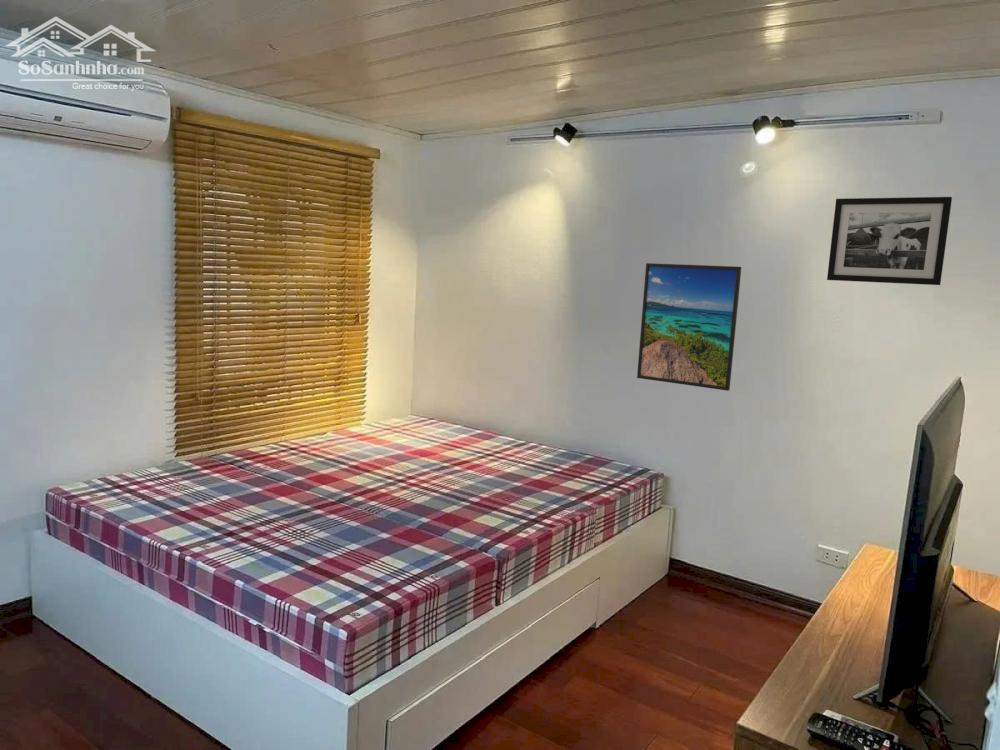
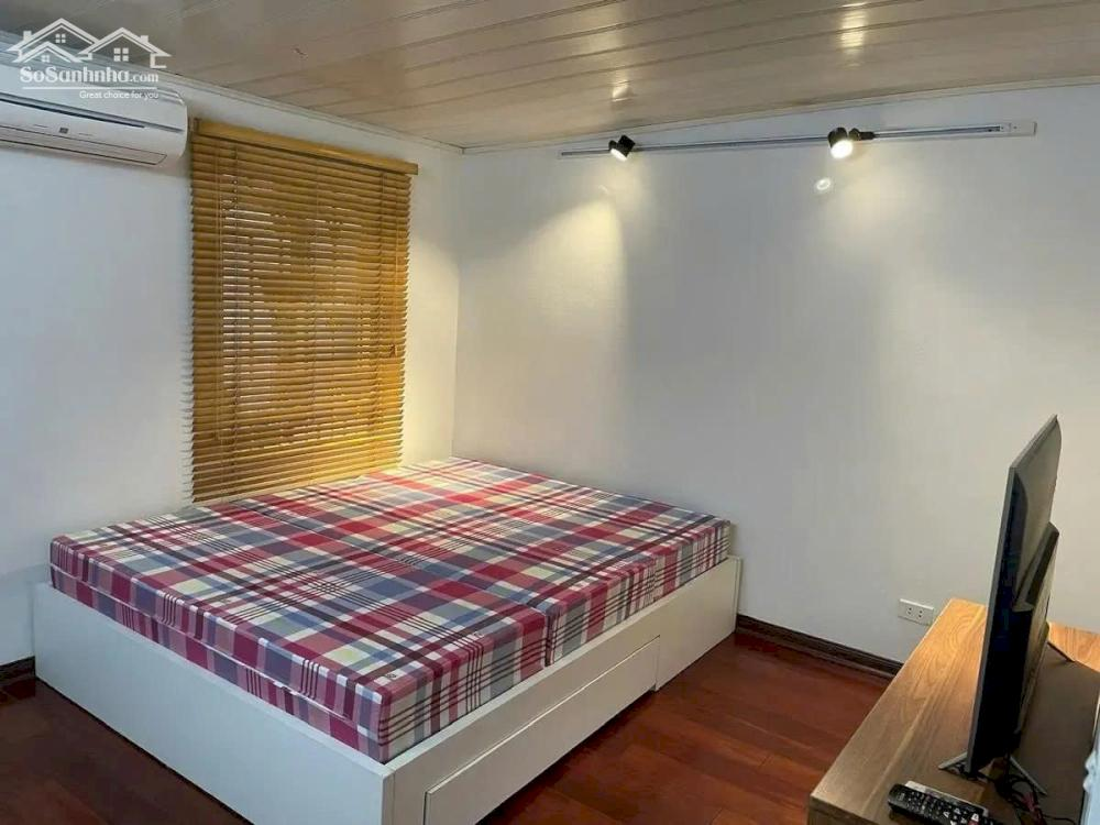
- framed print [636,262,742,392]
- picture frame [826,196,953,286]
